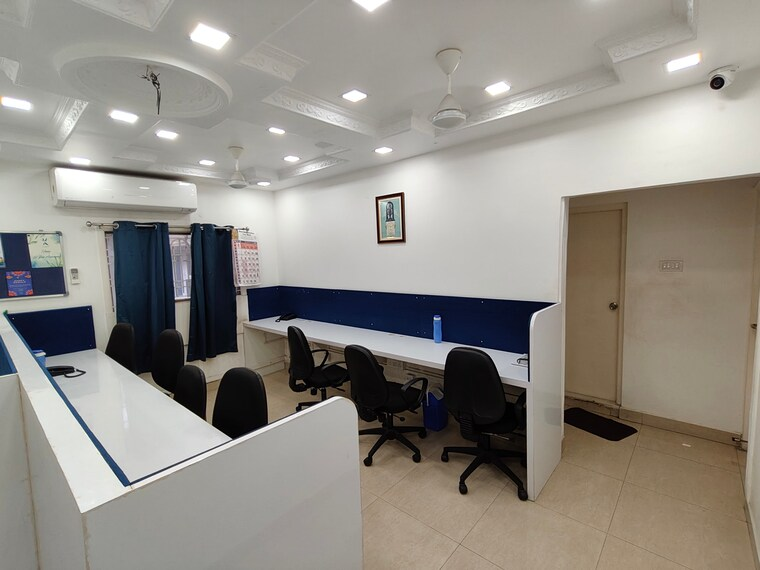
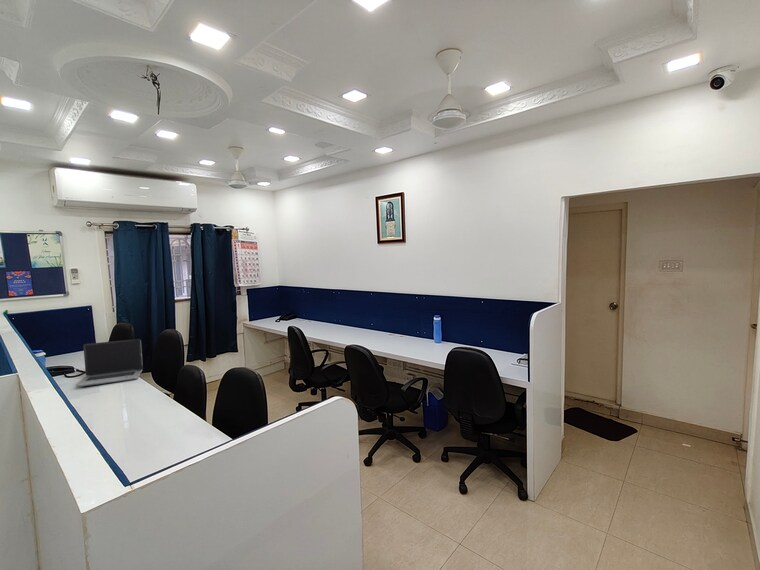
+ laptop computer [75,338,144,388]
